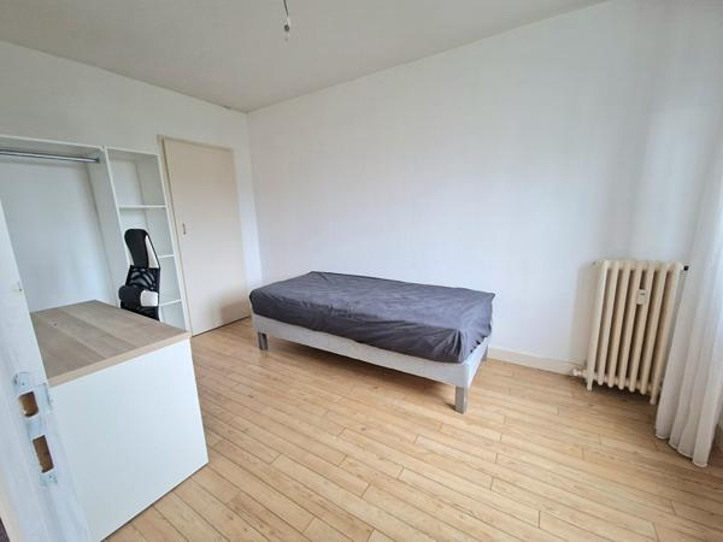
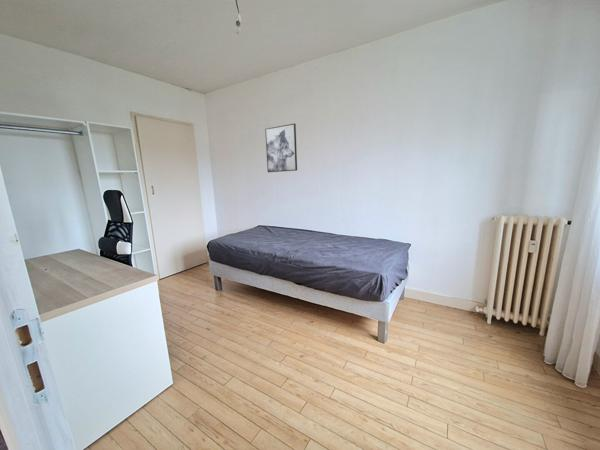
+ wall art [264,122,298,173]
